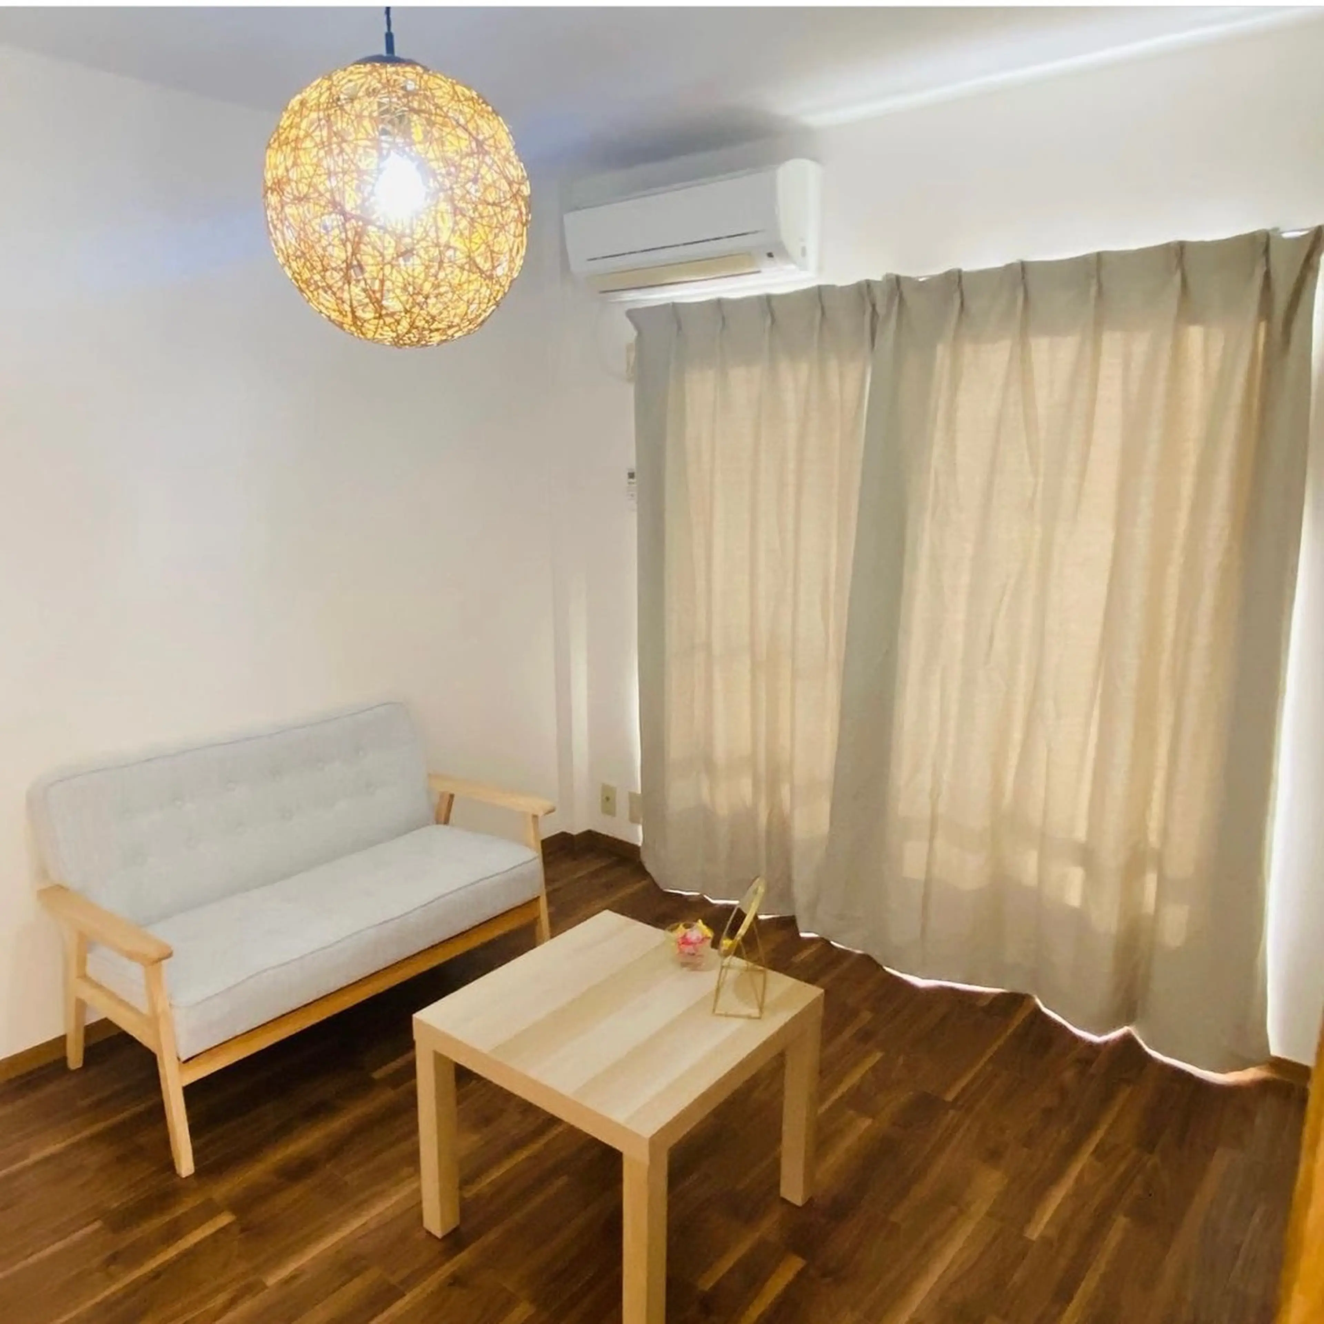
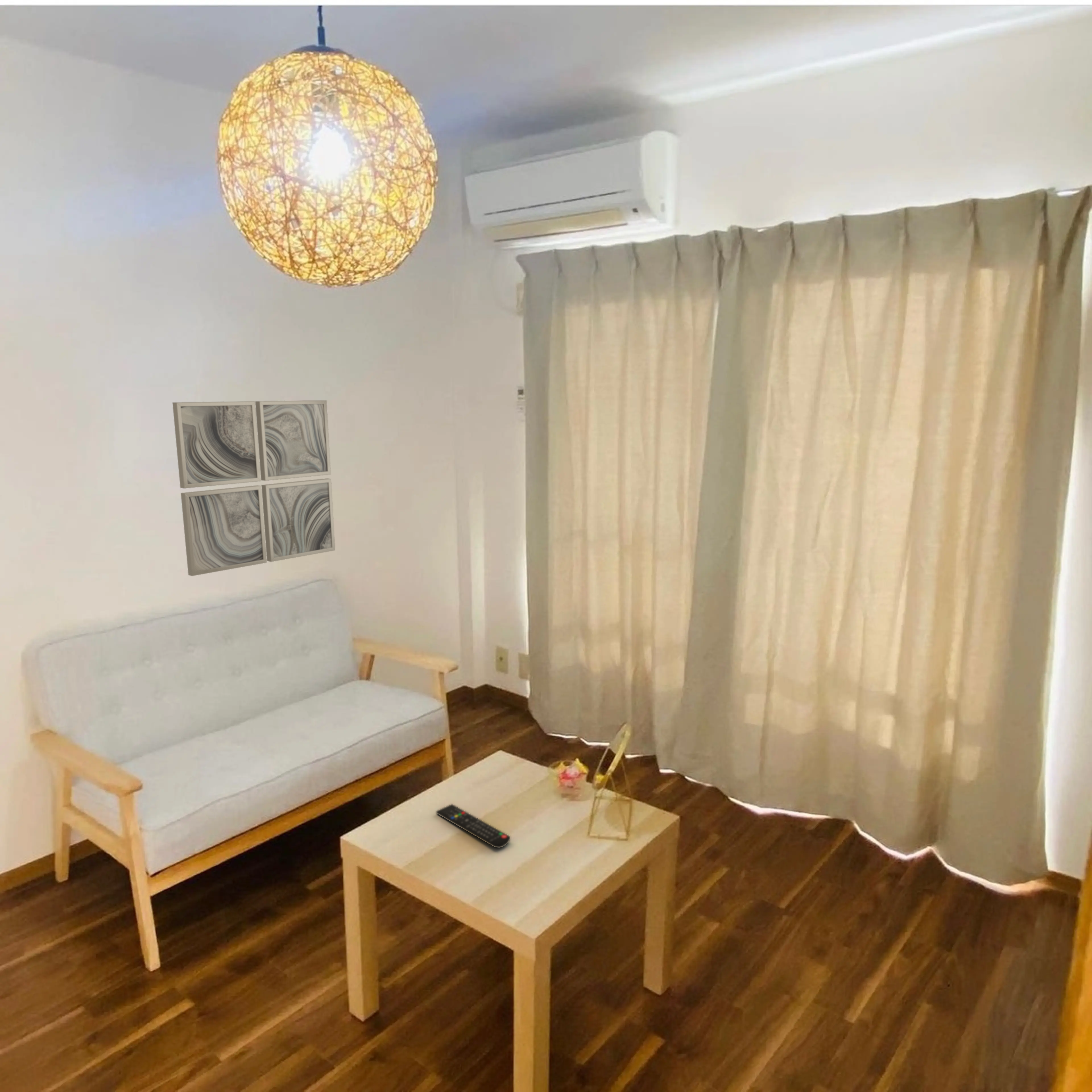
+ wall art [172,400,336,576]
+ remote control [436,804,511,848]
